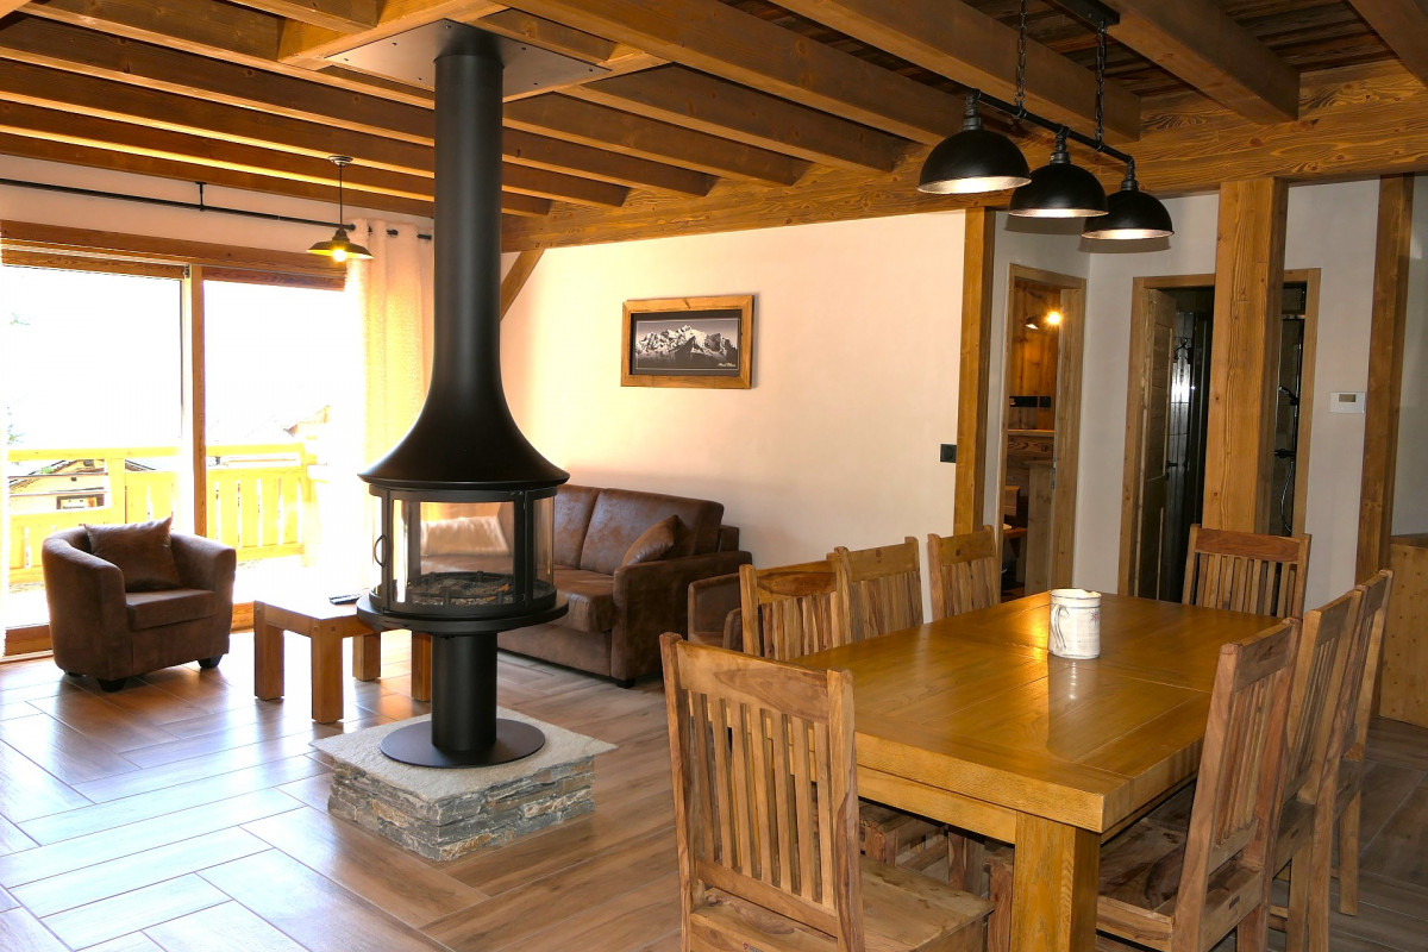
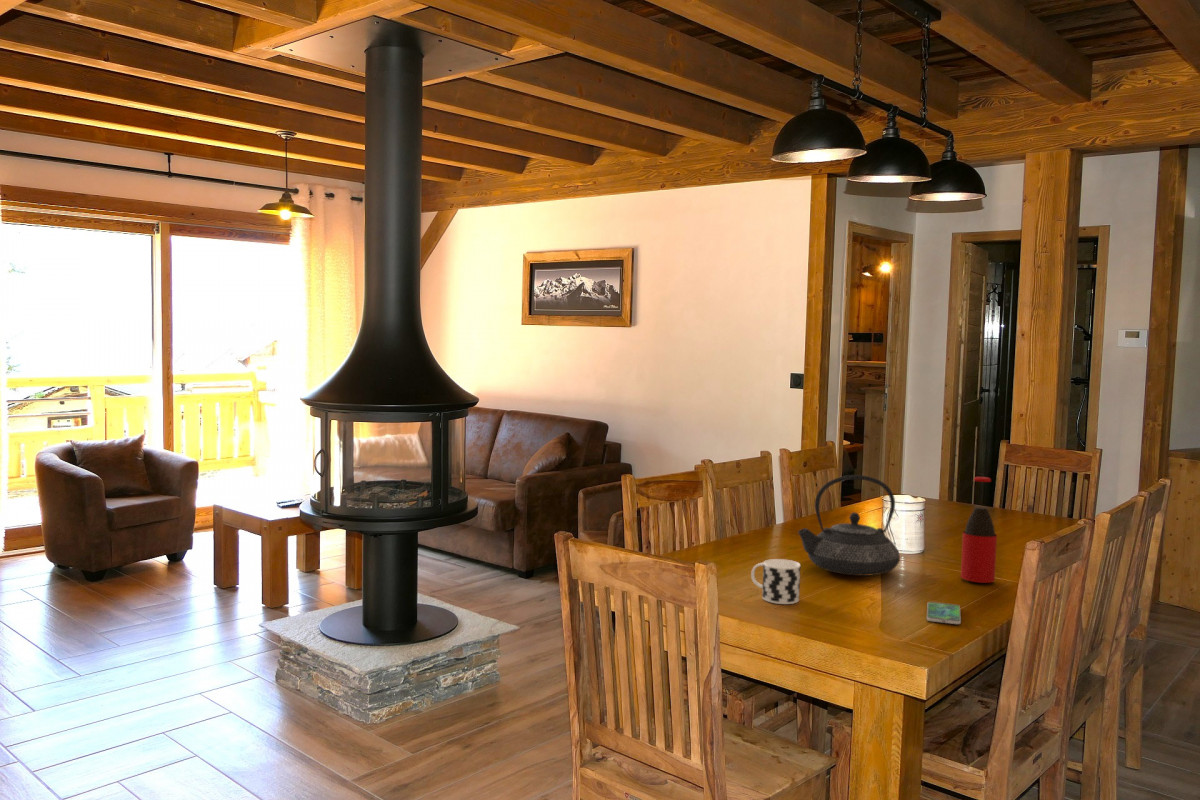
+ teapot [797,474,901,577]
+ bottle [960,476,998,584]
+ smartphone [926,601,962,625]
+ cup [750,558,801,605]
